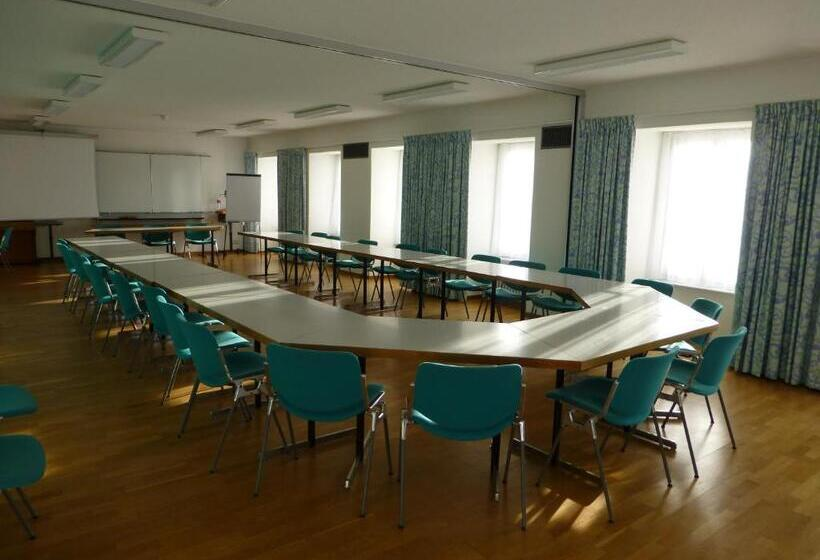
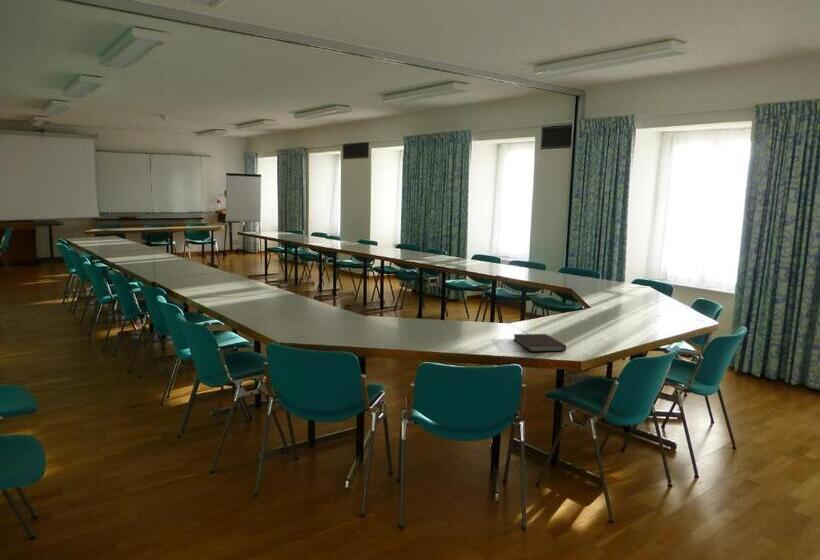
+ notebook [512,333,567,353]
